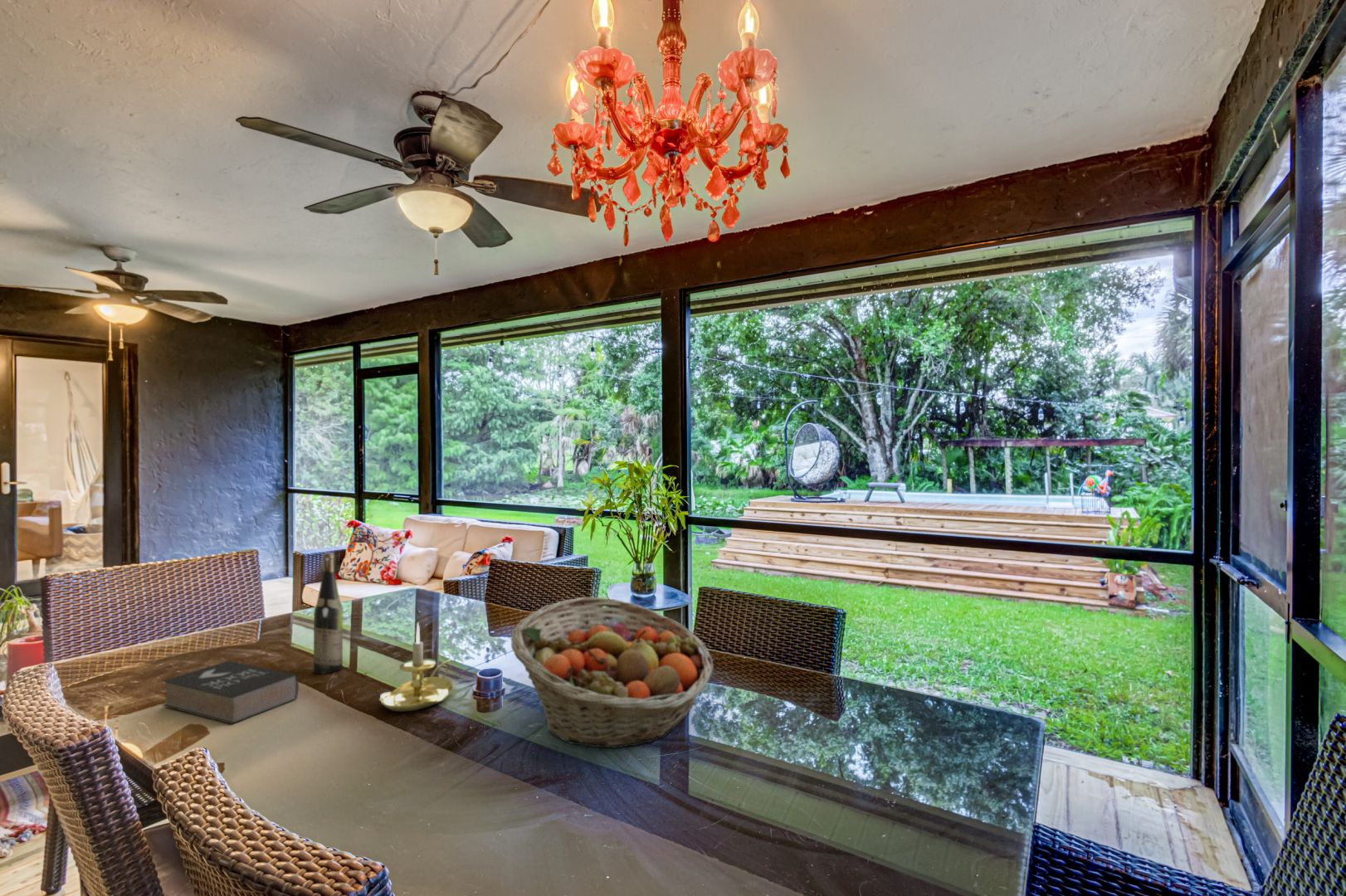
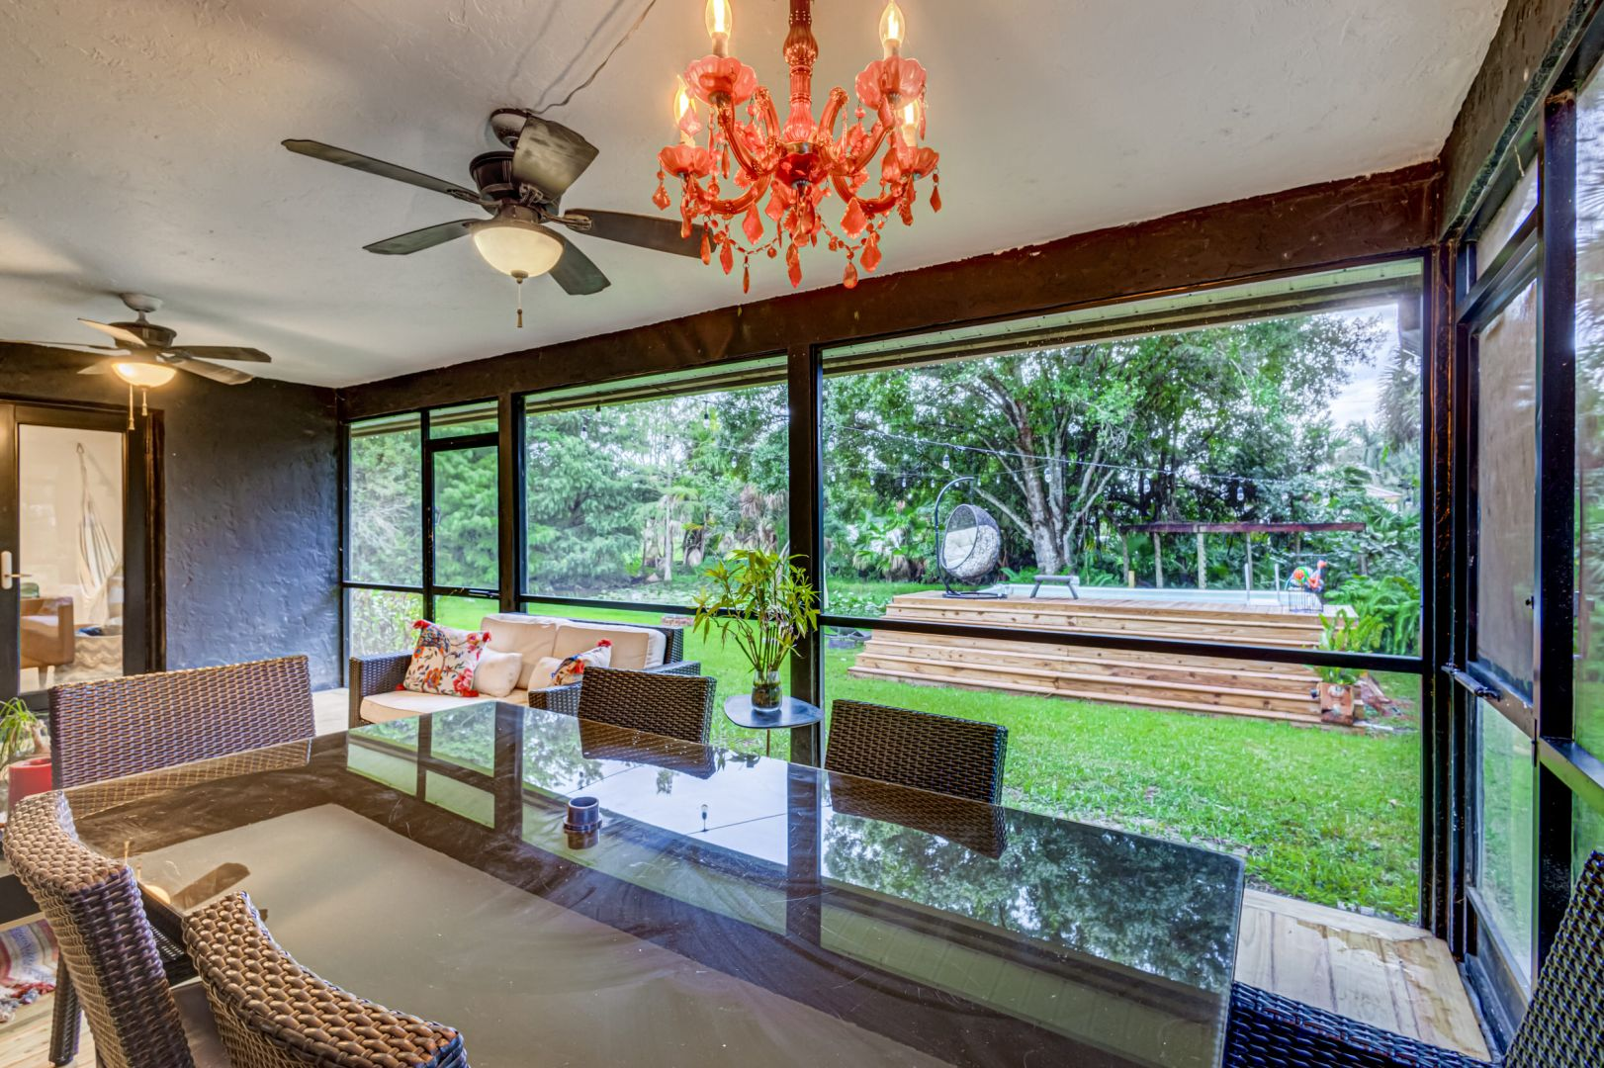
- wine bottle [313,553,344,674]
- book [161,660,300,725]
- candle holder [378,621,454,713]
- fruit basket [510,597,714,748]
